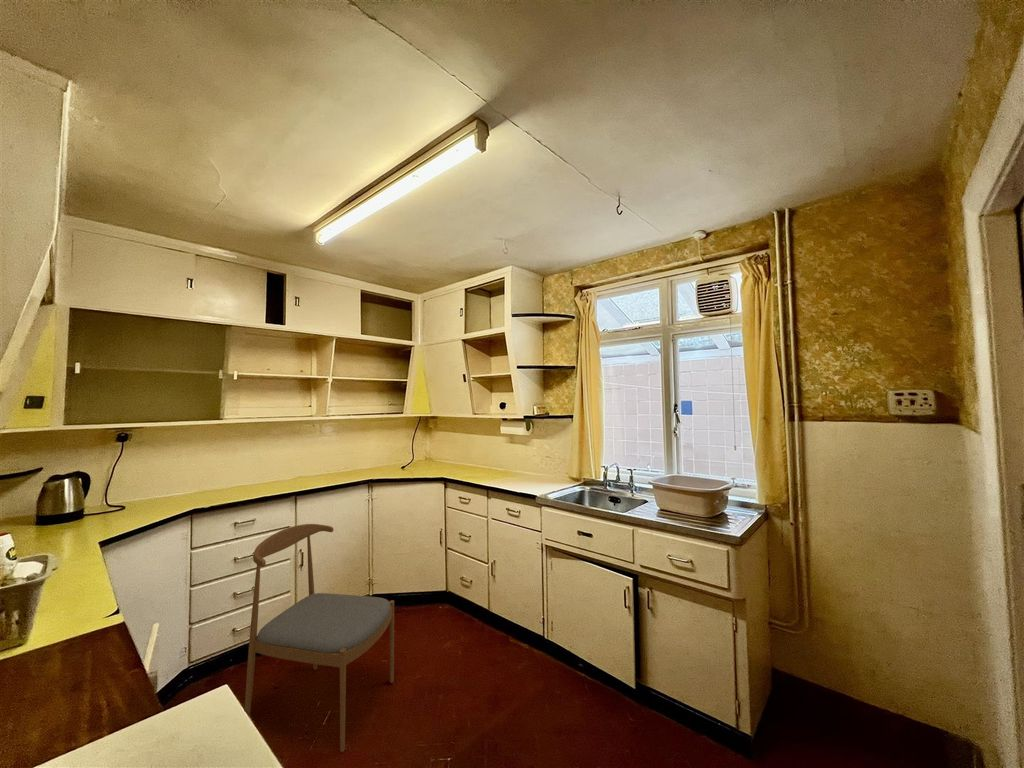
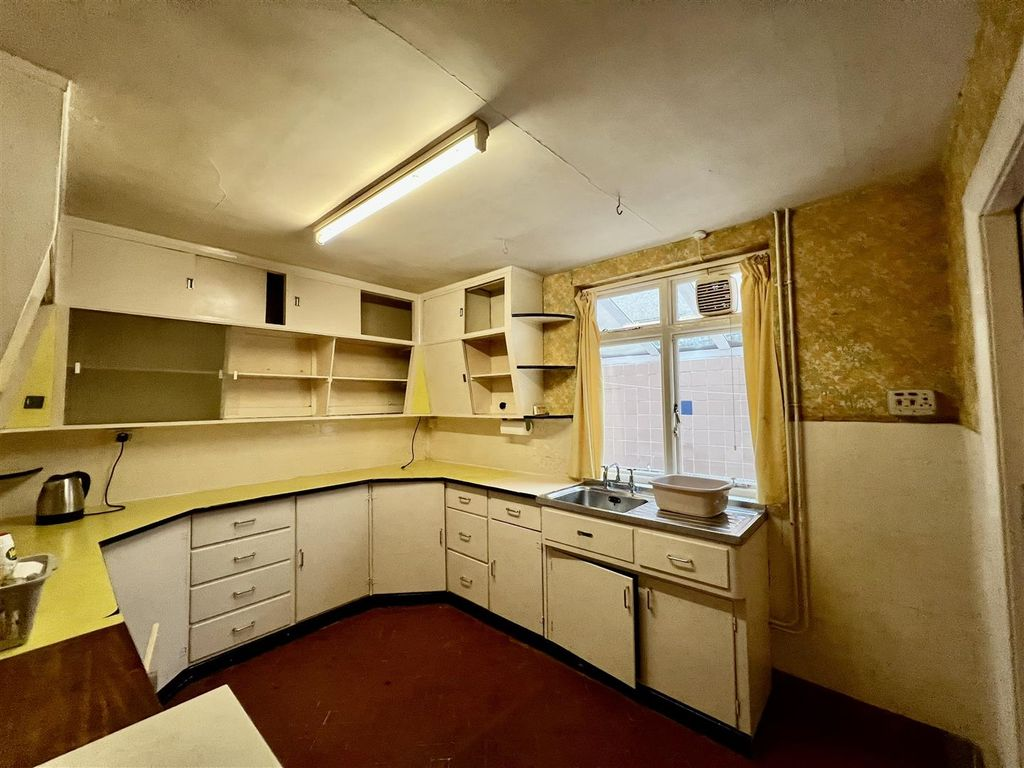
- dining chair [244,523,395,753]
